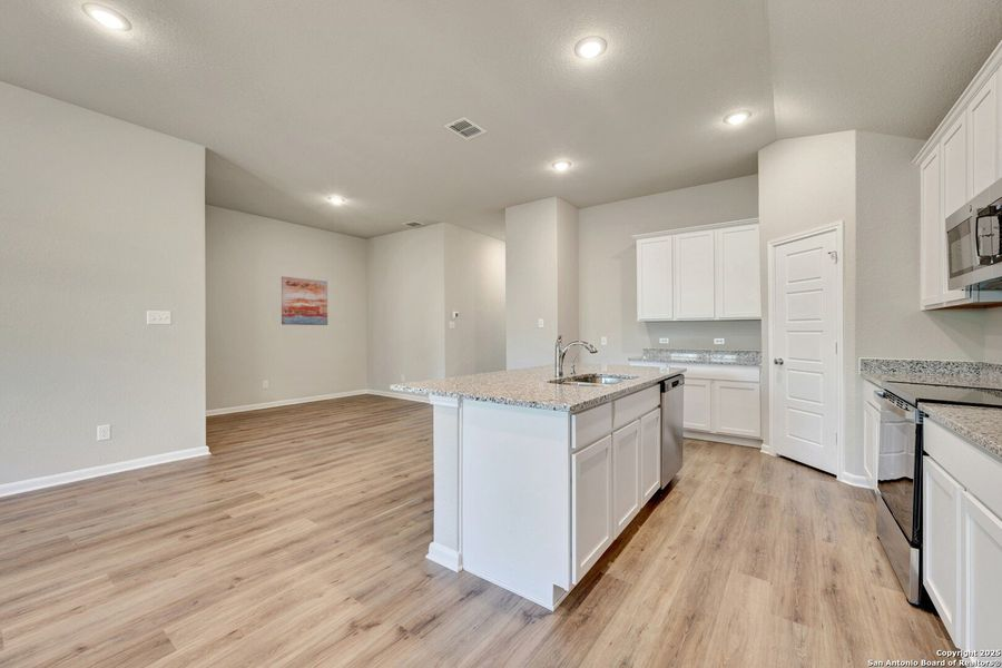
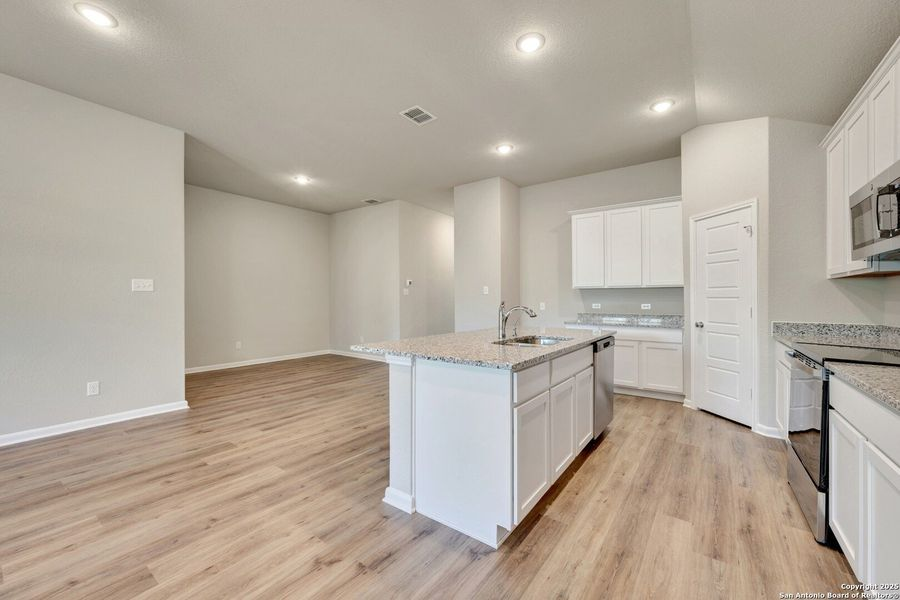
- wall art [281,276,328,326]
